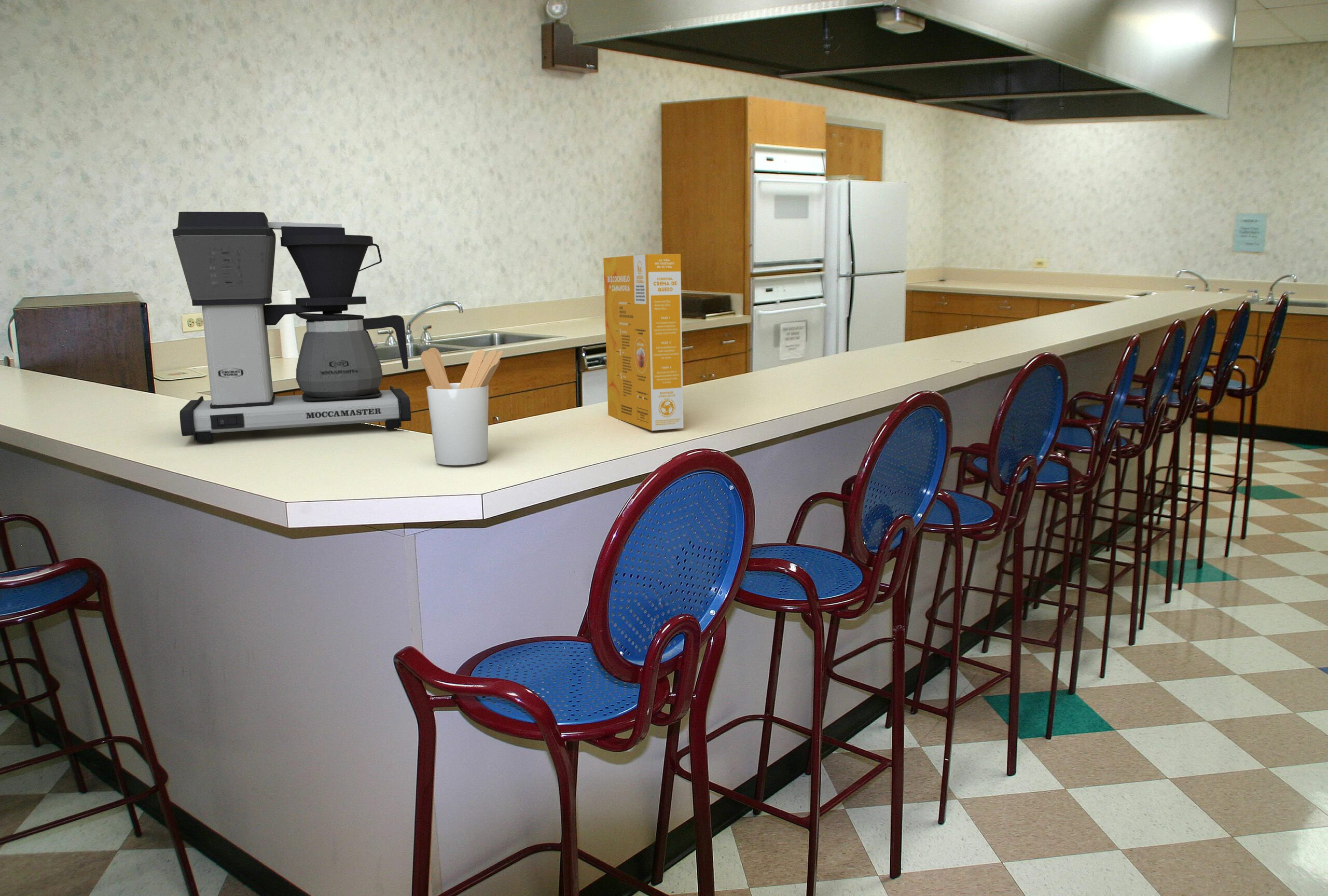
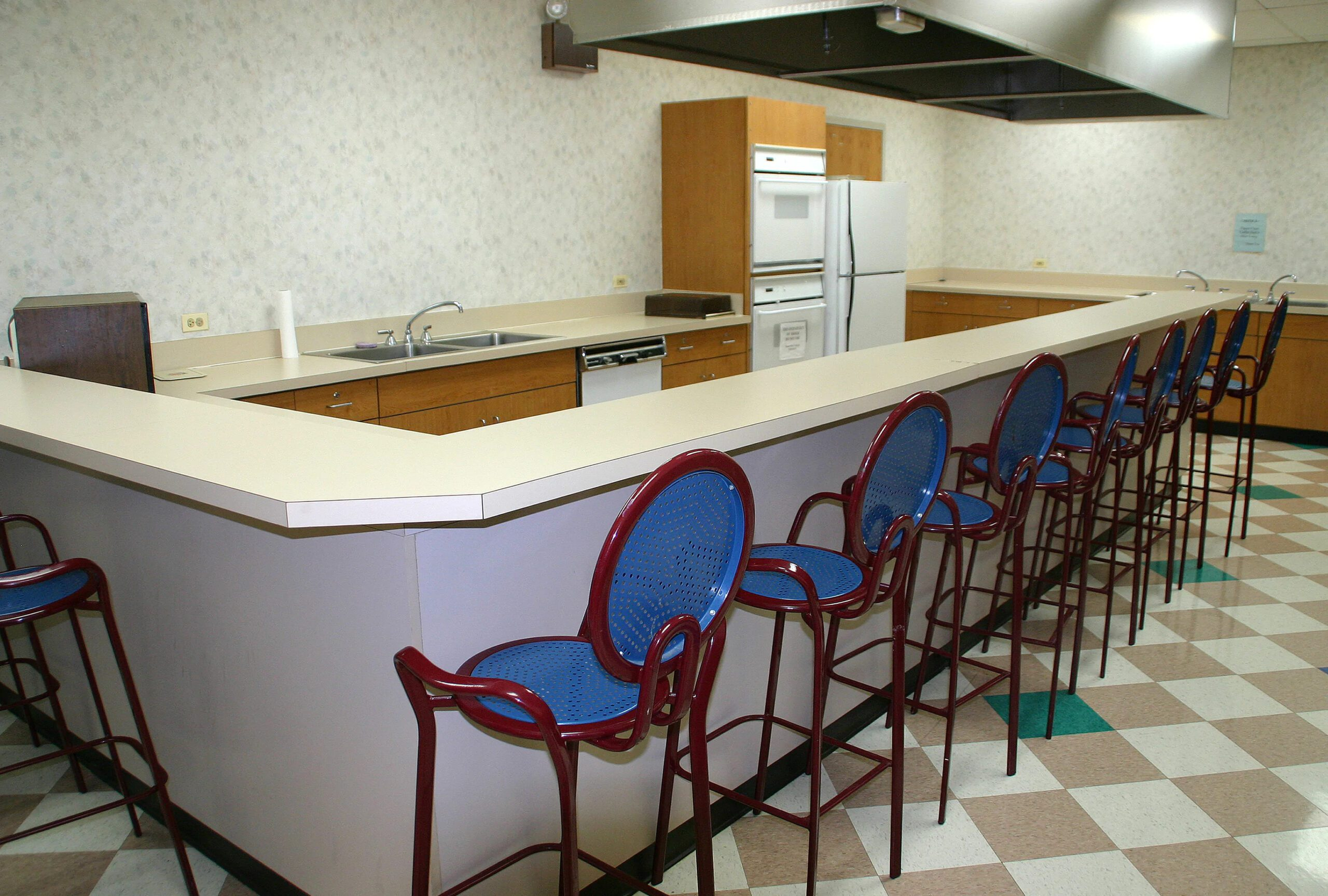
- coffee maker [172,211,411,443]
- utensil holder [420,347,504,466]
- cereal box [603,253,684,431]
